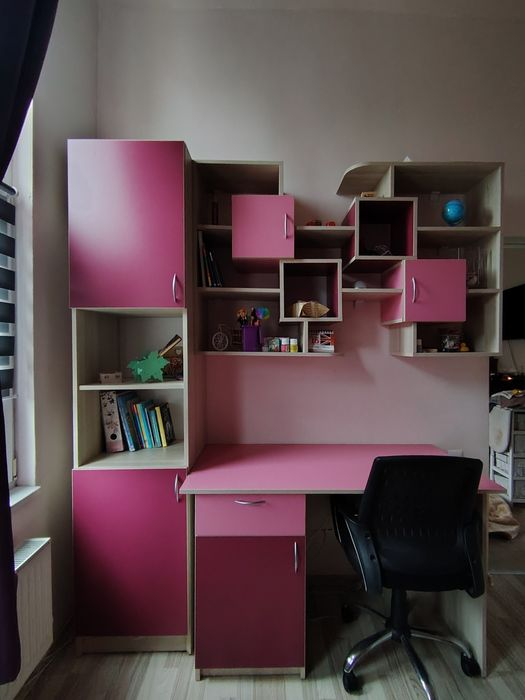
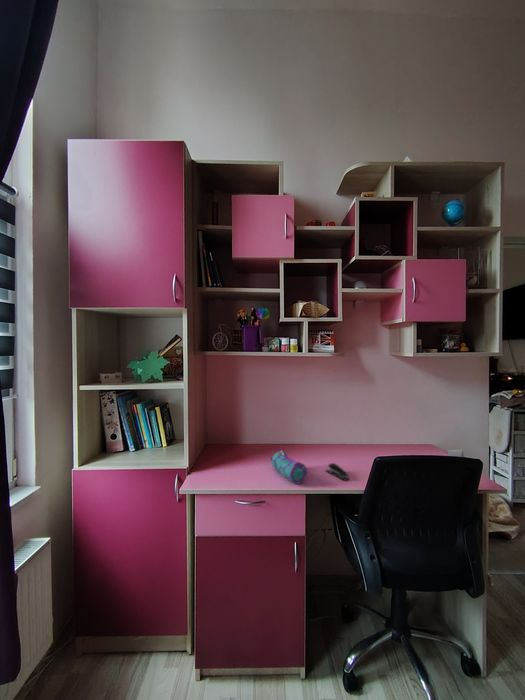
+ pencil case [269,449,308,485]
+ stapler [325,462,351,482]
